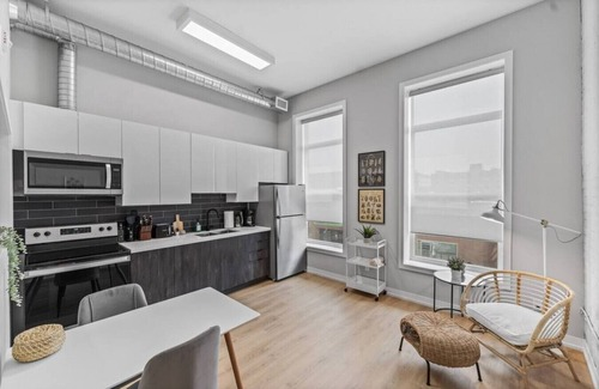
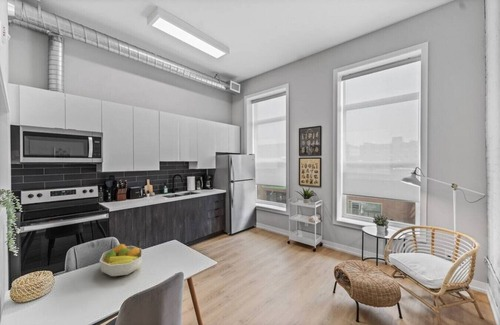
+ fruit bowl [99,243,144,277]
